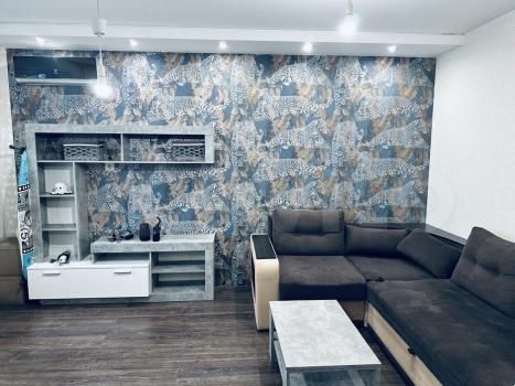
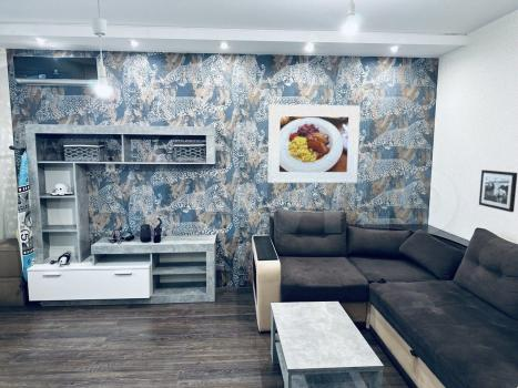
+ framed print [267,103,362,184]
+ picture frame [478,169,518,213]
